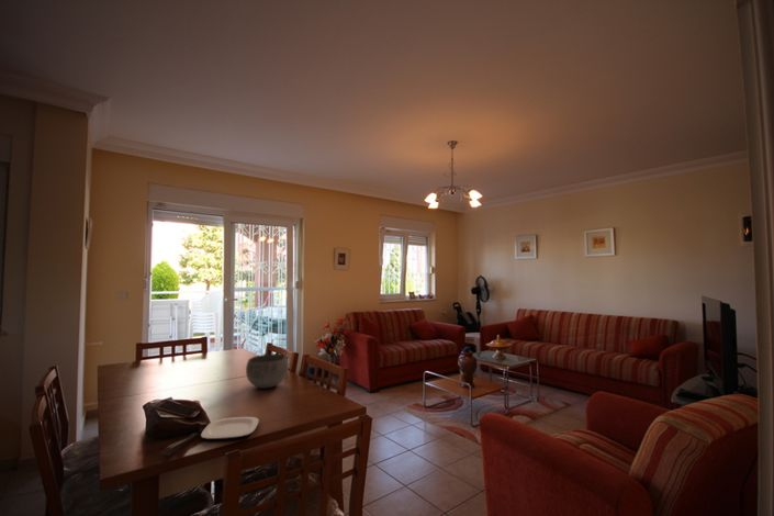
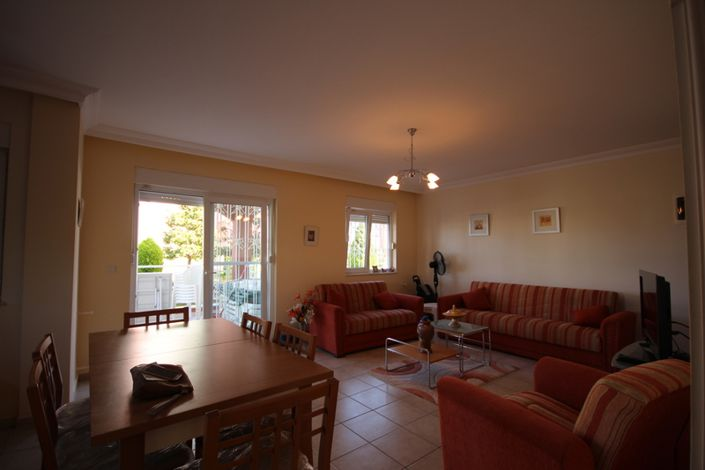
- plate [200,416,260,440]
- bowl [245,352,290,390]
